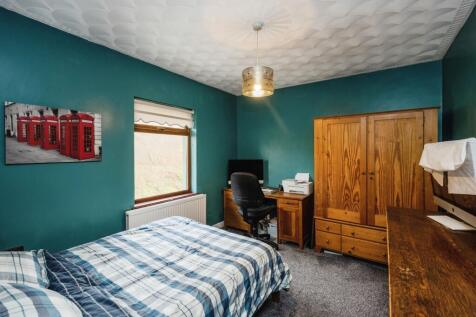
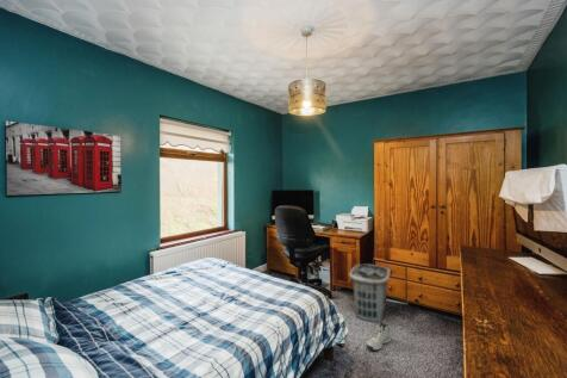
+ sneaker [366,321,392,352]
+ clothes hamper [348,264,391,323]
